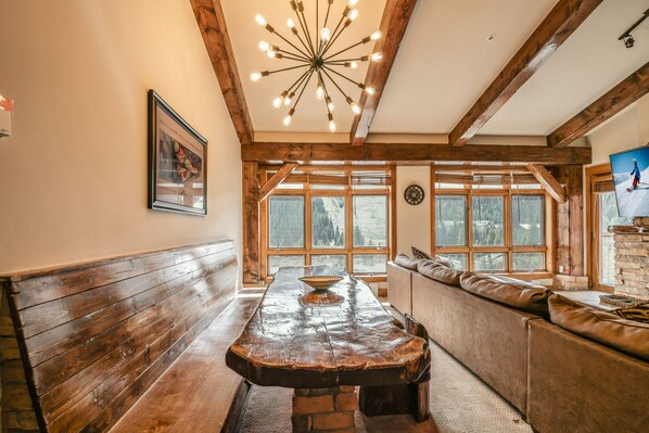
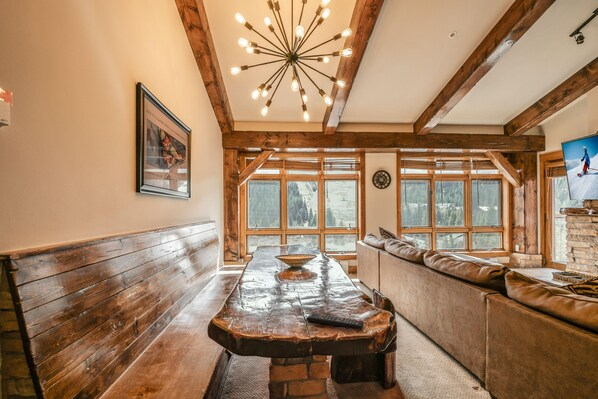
+ remote control [305,312,365,331]
